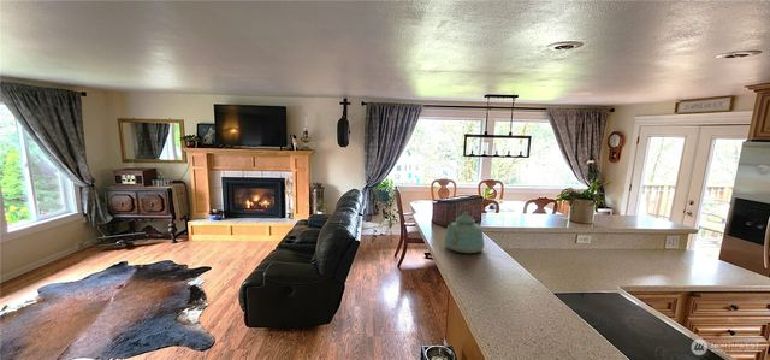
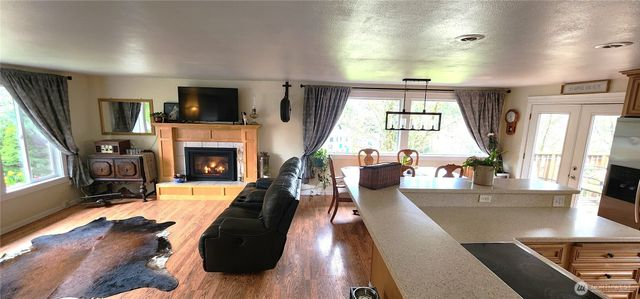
- kettle [443,202,485,254]
